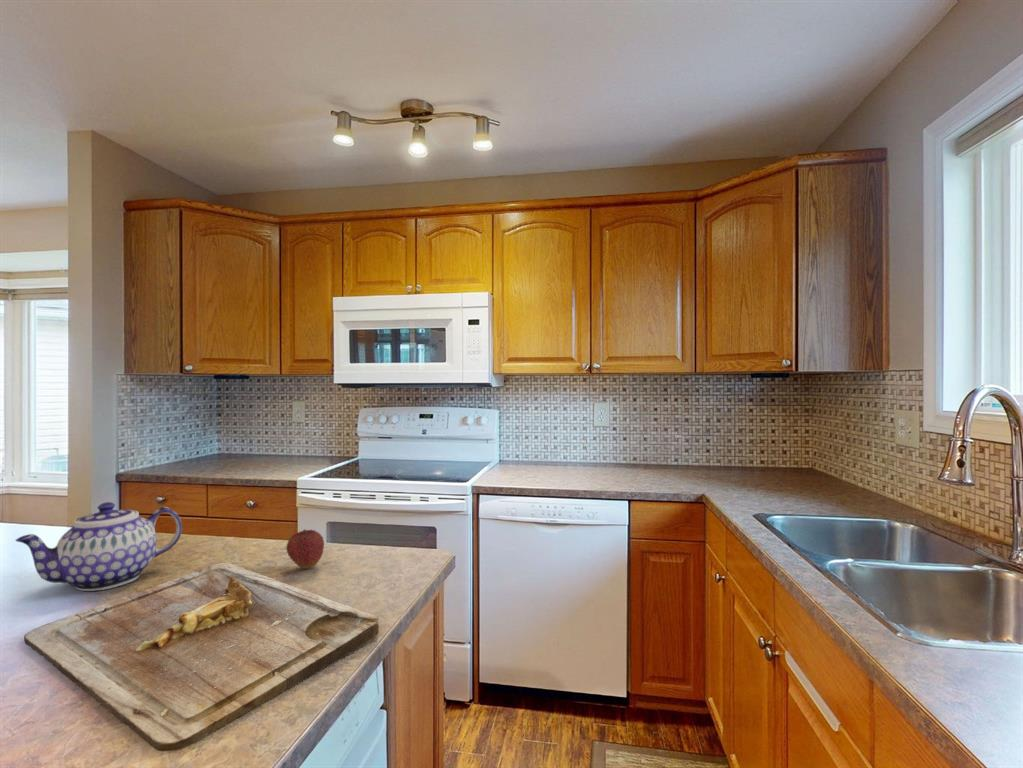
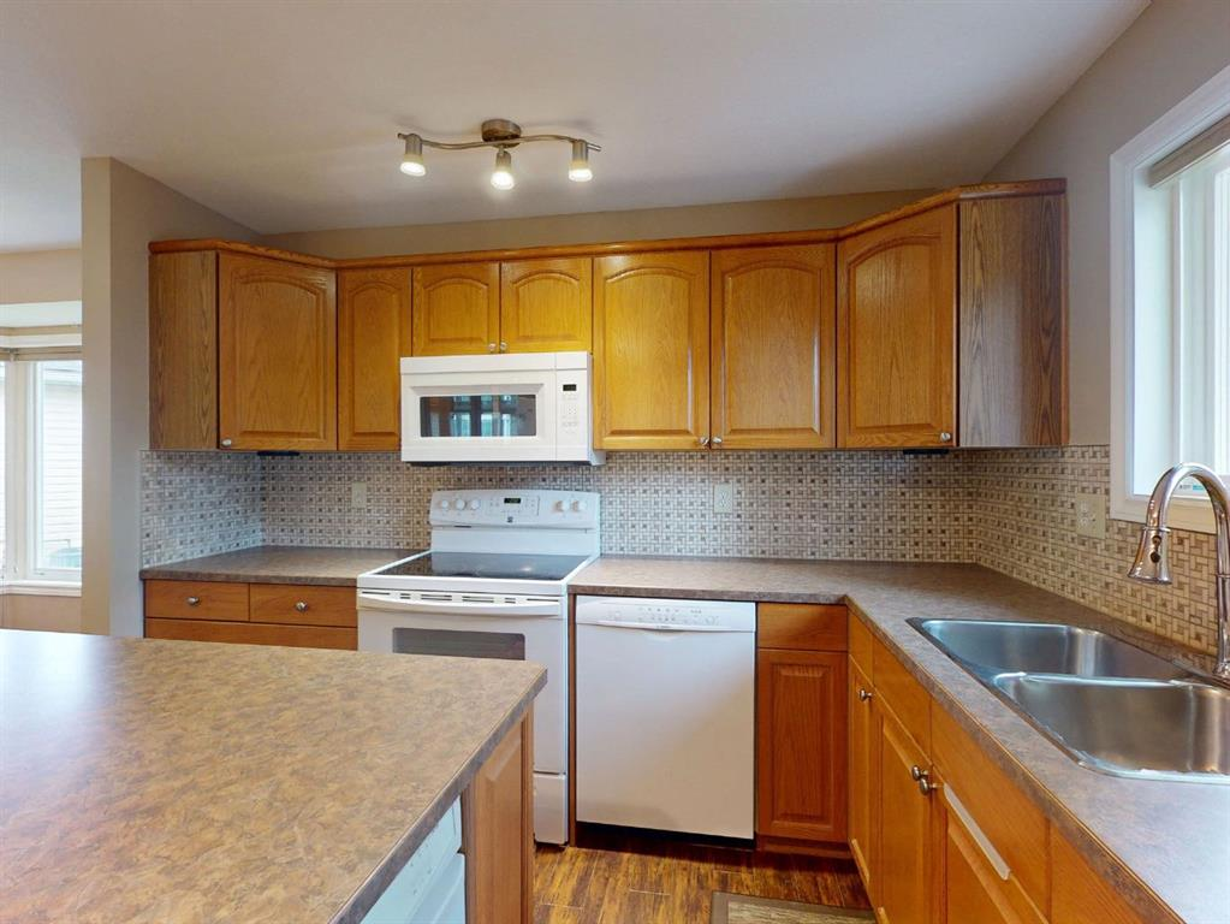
- cutting board [23,562,380,752]
- fruit [285,528,325,570]
- teapot [14,501,183,592]
